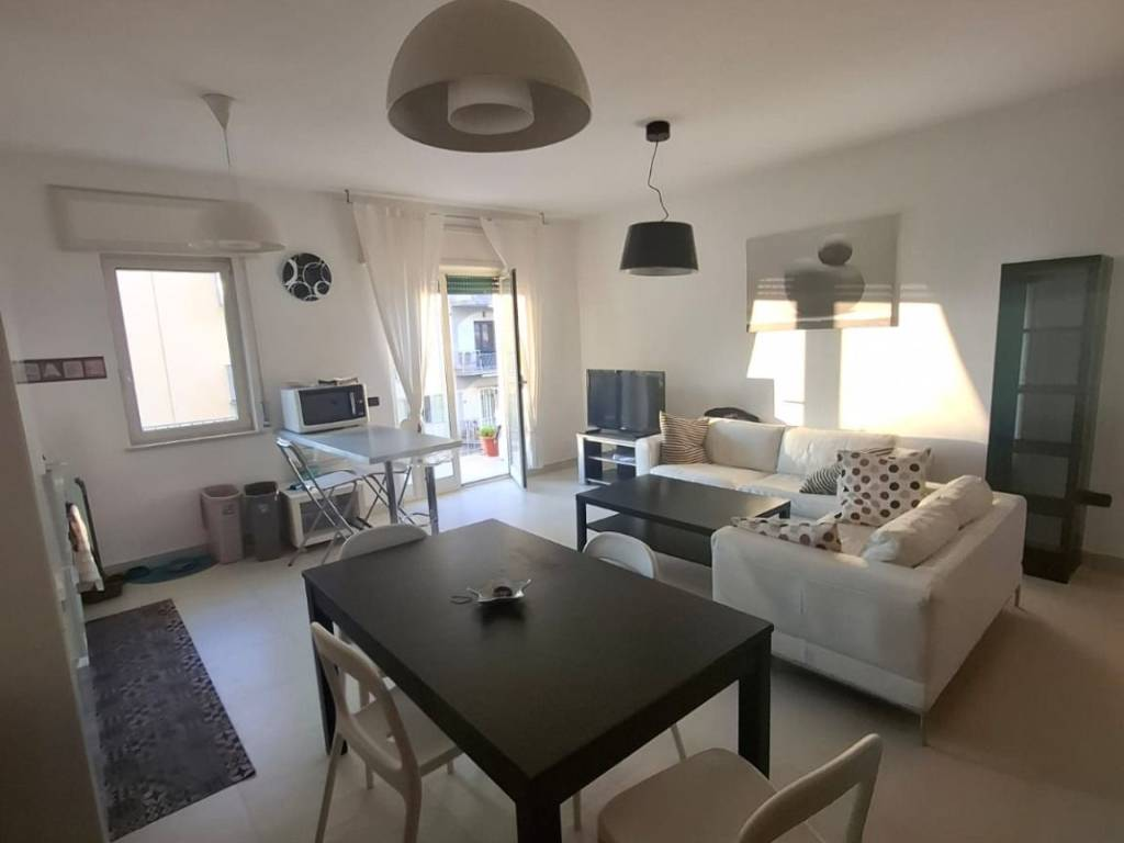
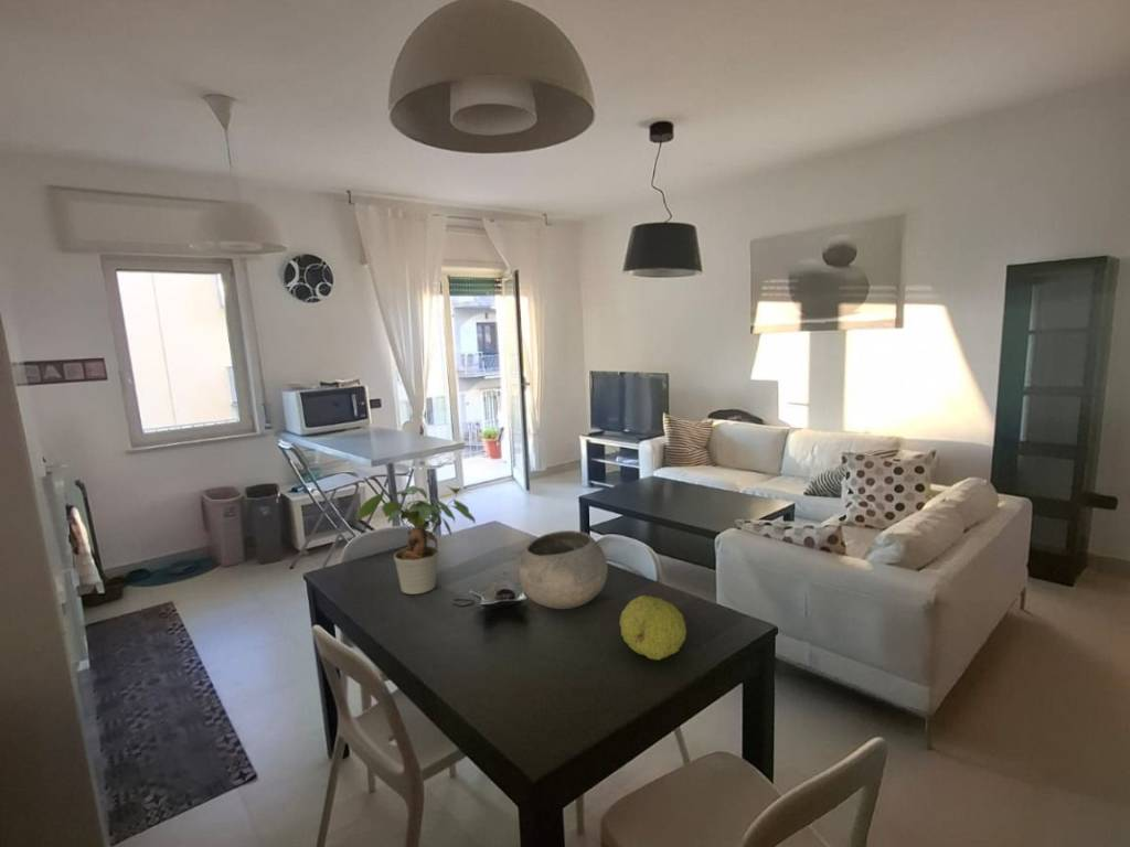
+ bowl [518,529,609,610]
+ potted plant [356,484,477,596]
+ fruit [619,594,687,661]
